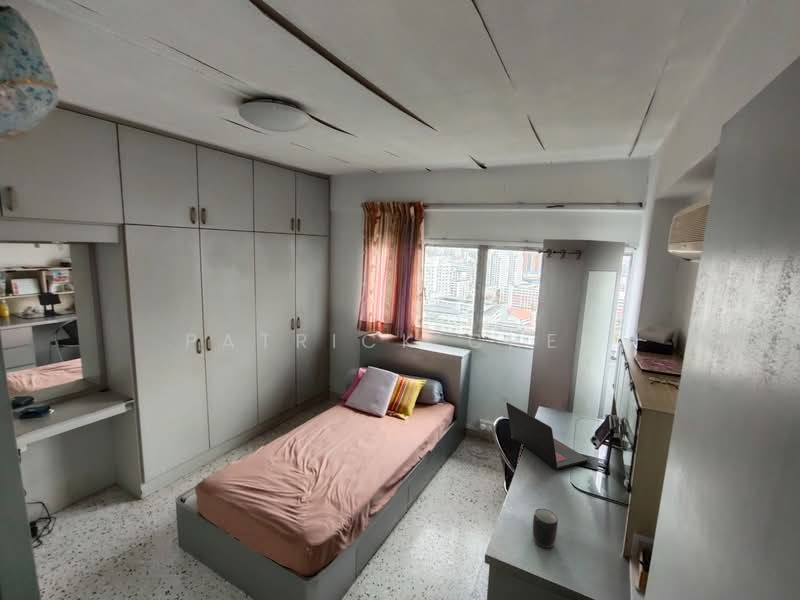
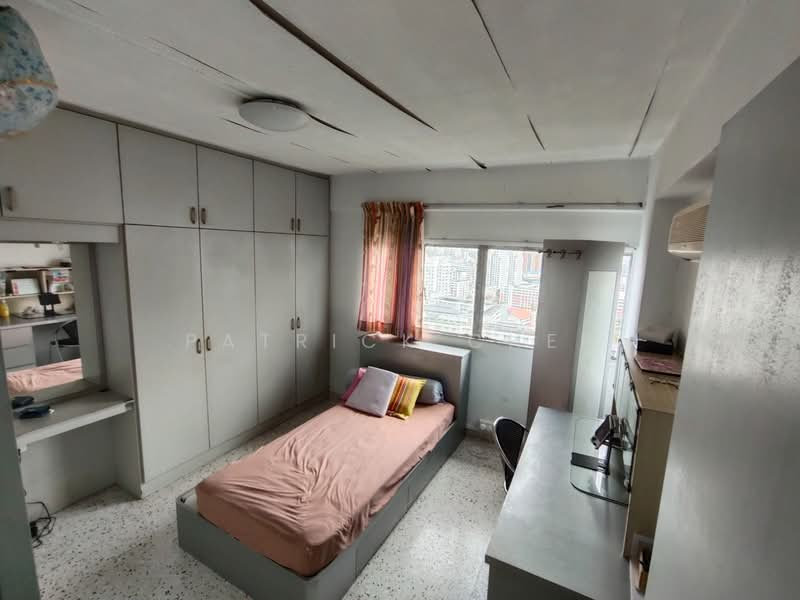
- mug [531,508,559,549]
- laptop [505,402,589,470]
